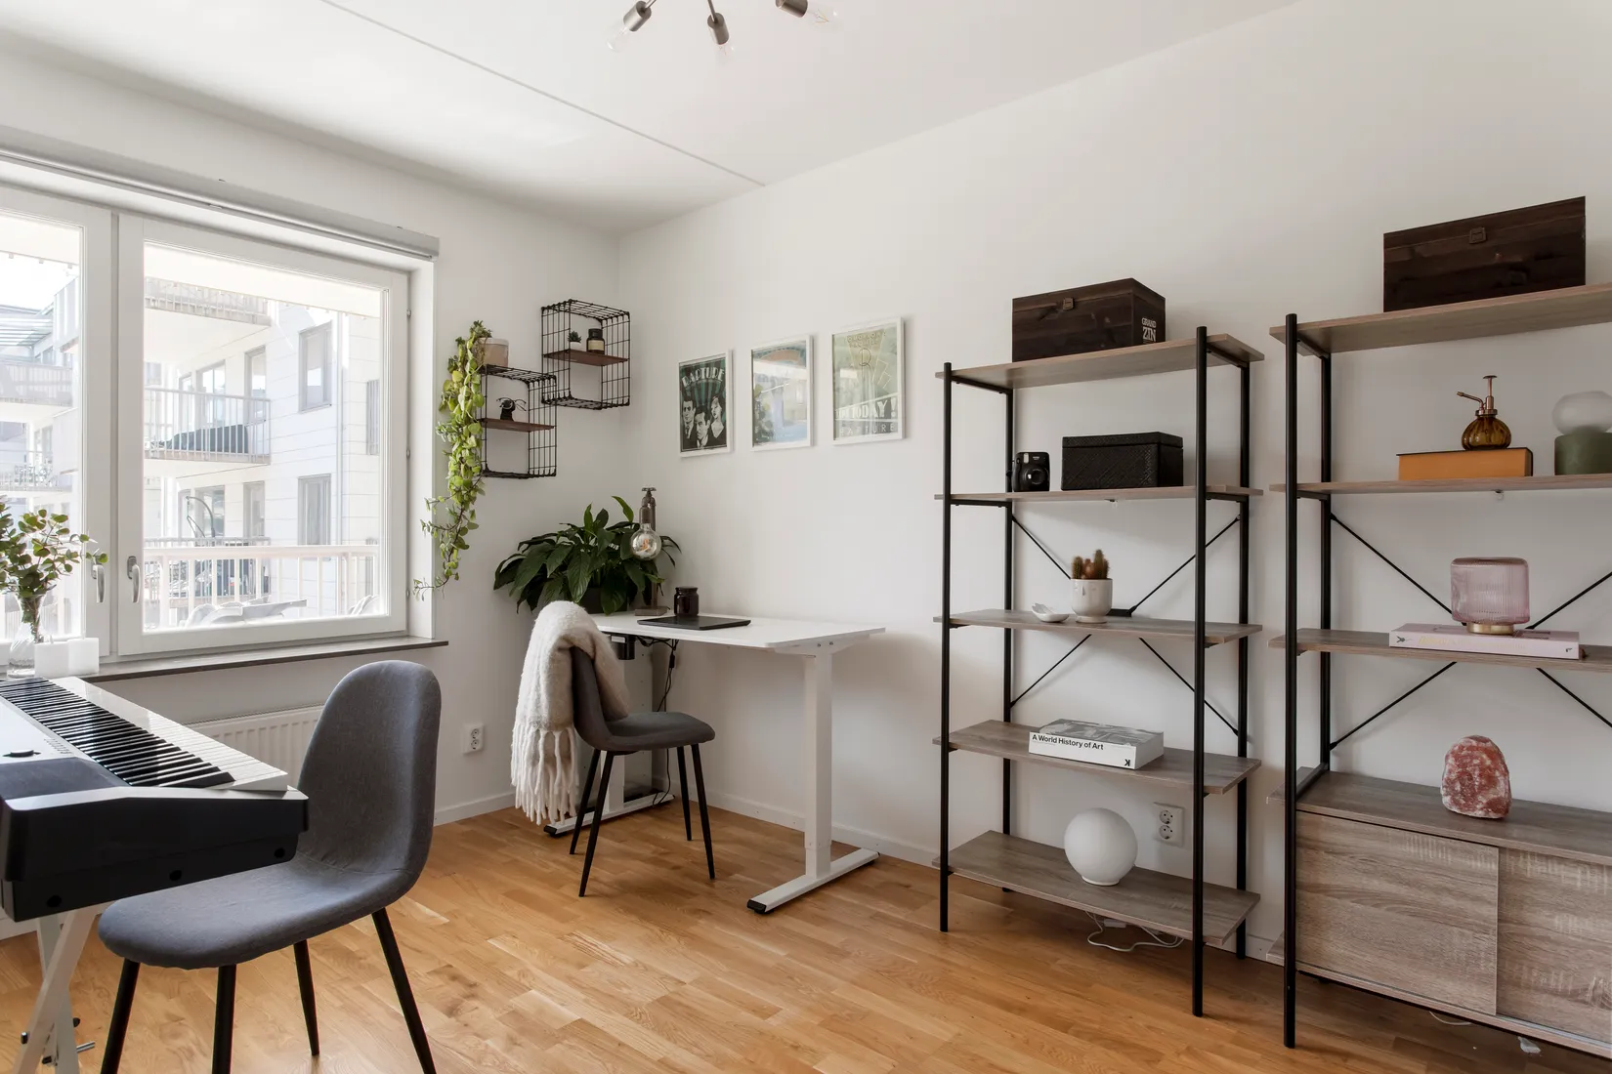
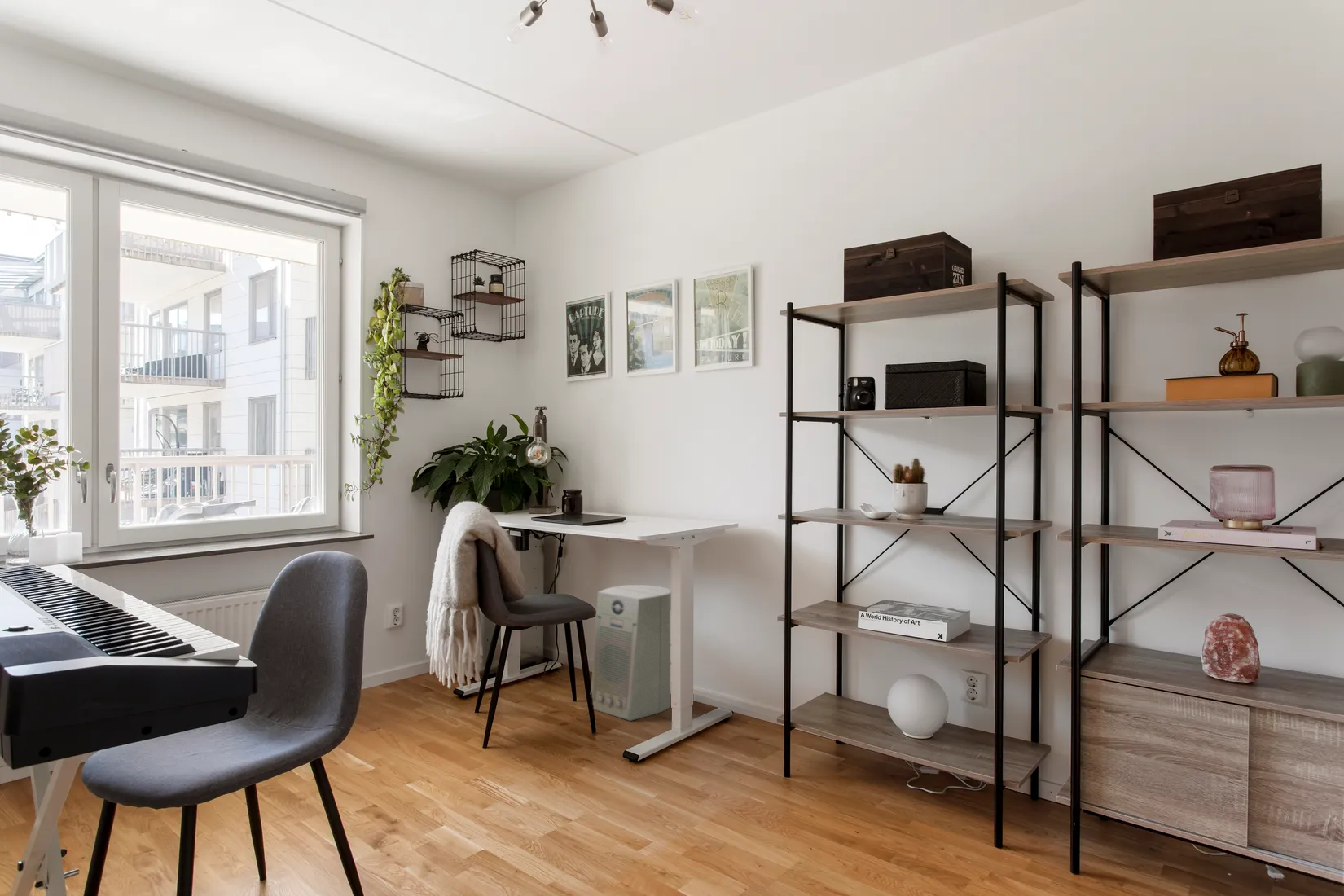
+ fan [591,584,672,722]
